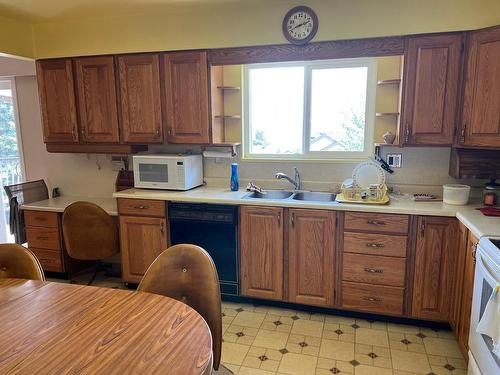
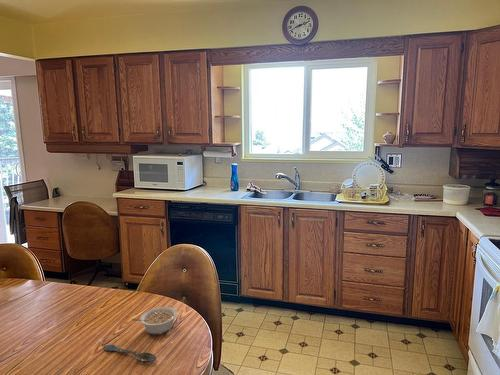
+ legume [131,306,178,336]
+ spoon [102,344,157,363]
